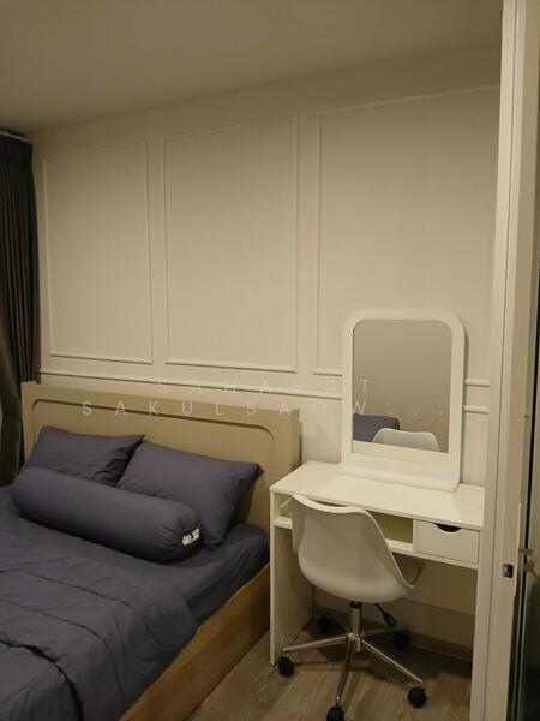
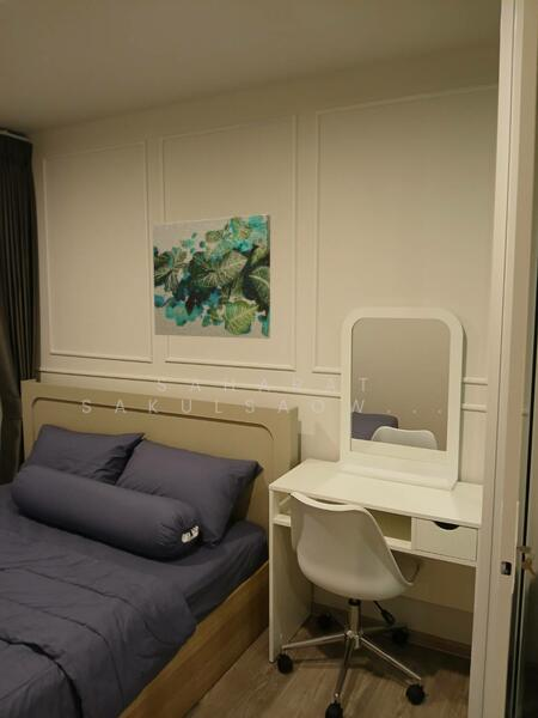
+ wall art [152,213,271,340]
